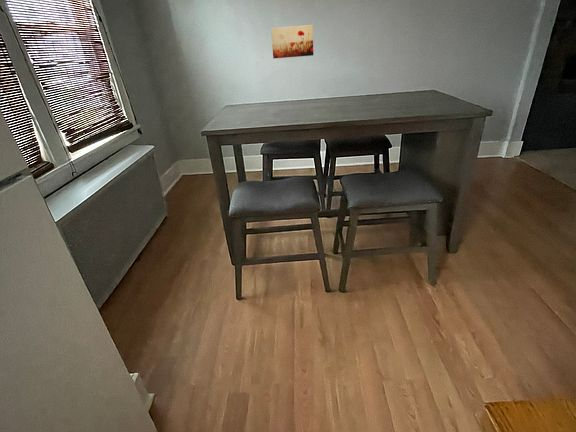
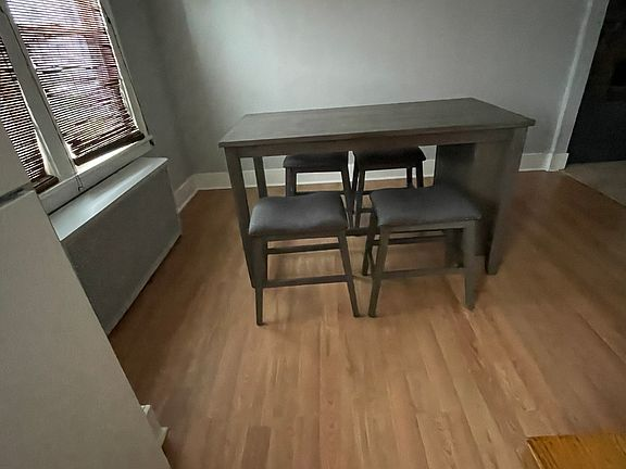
- wall art [270,24,314,60]
